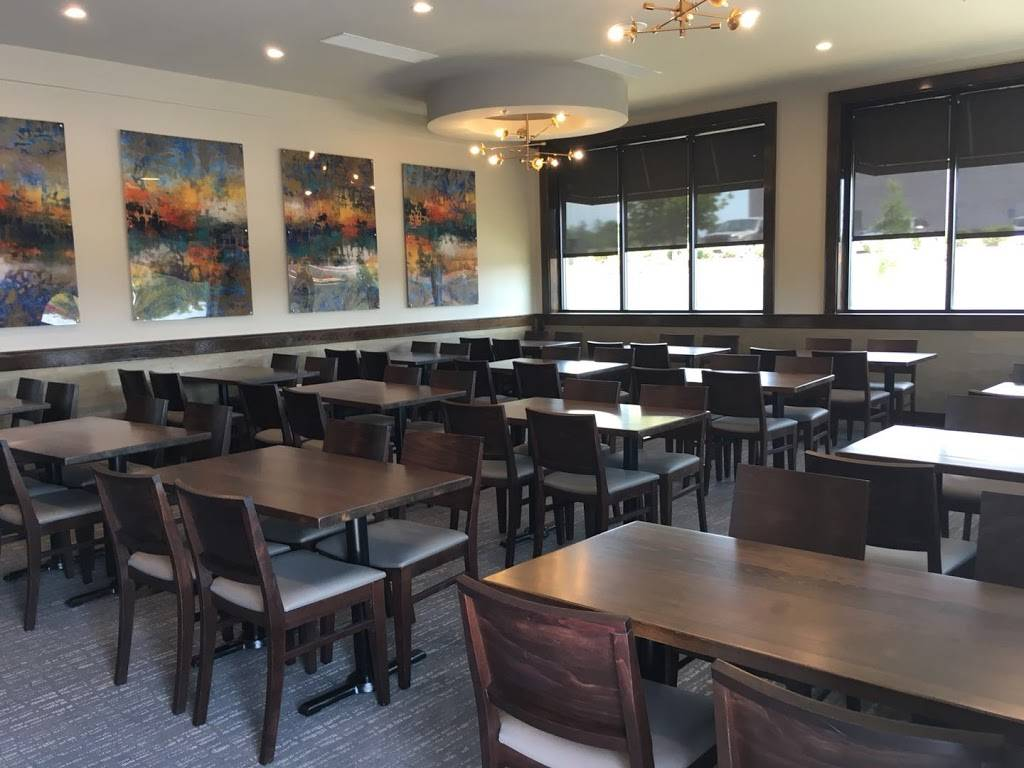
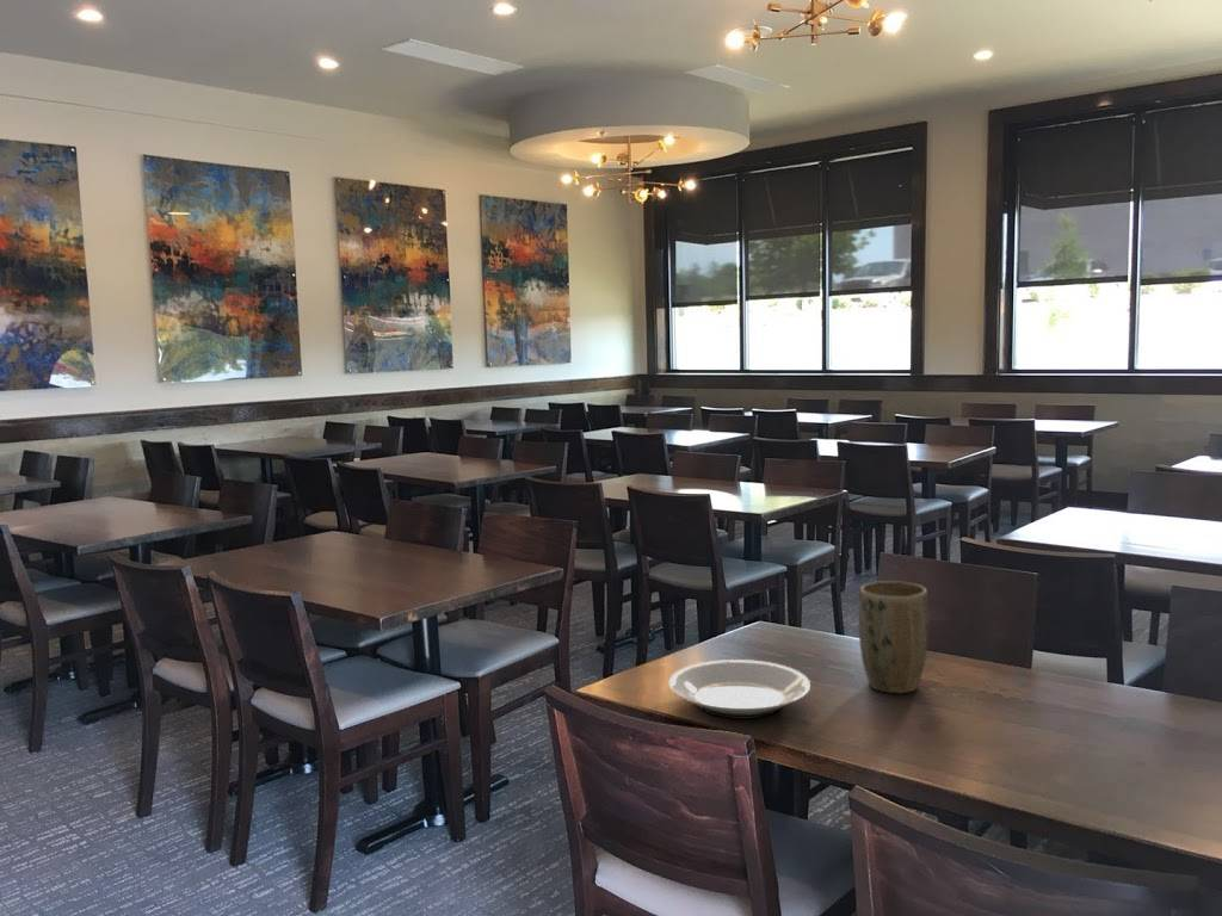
+ plant pot [858,580,930,694]
+ plate [667,658,811,720]
